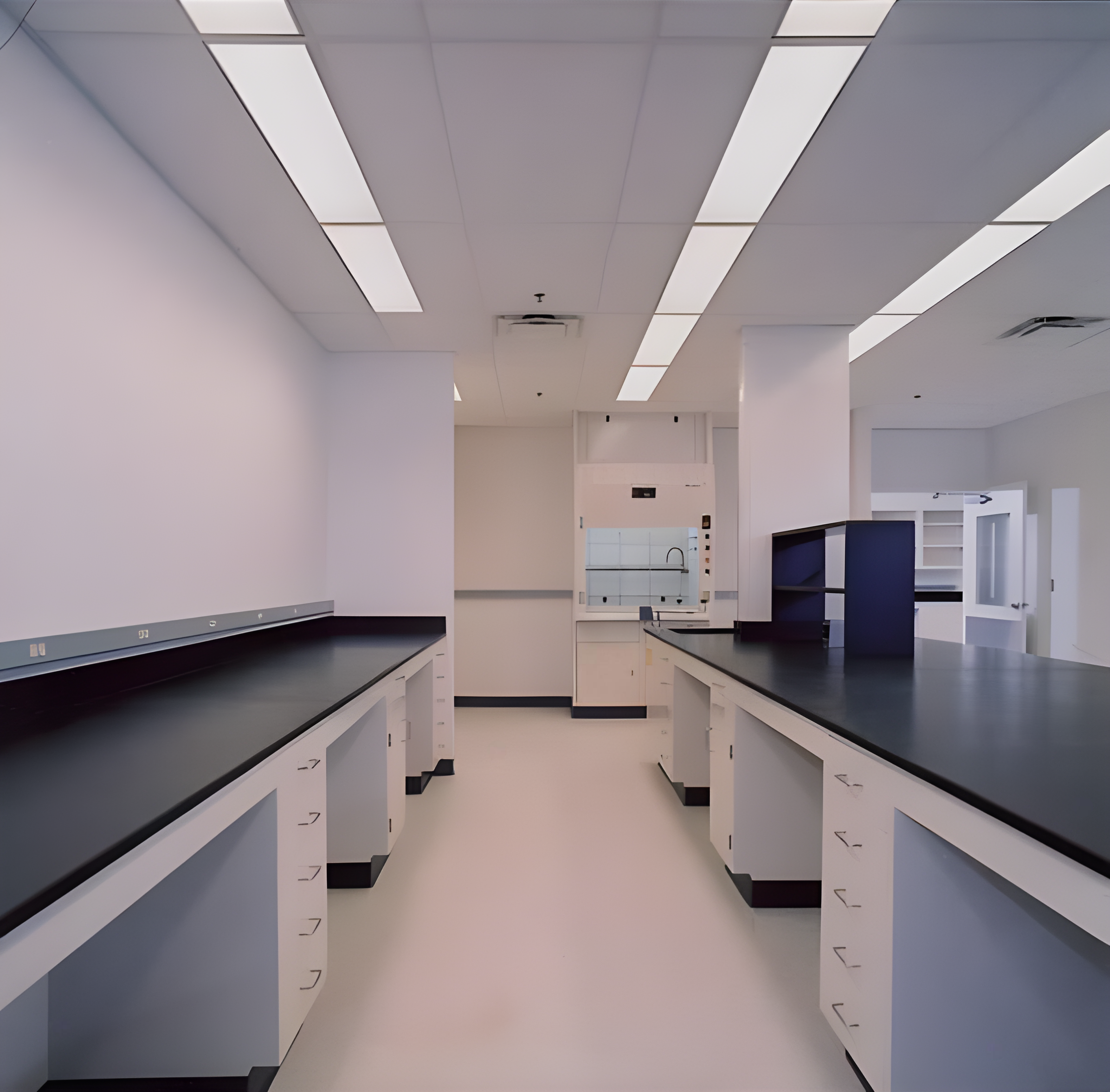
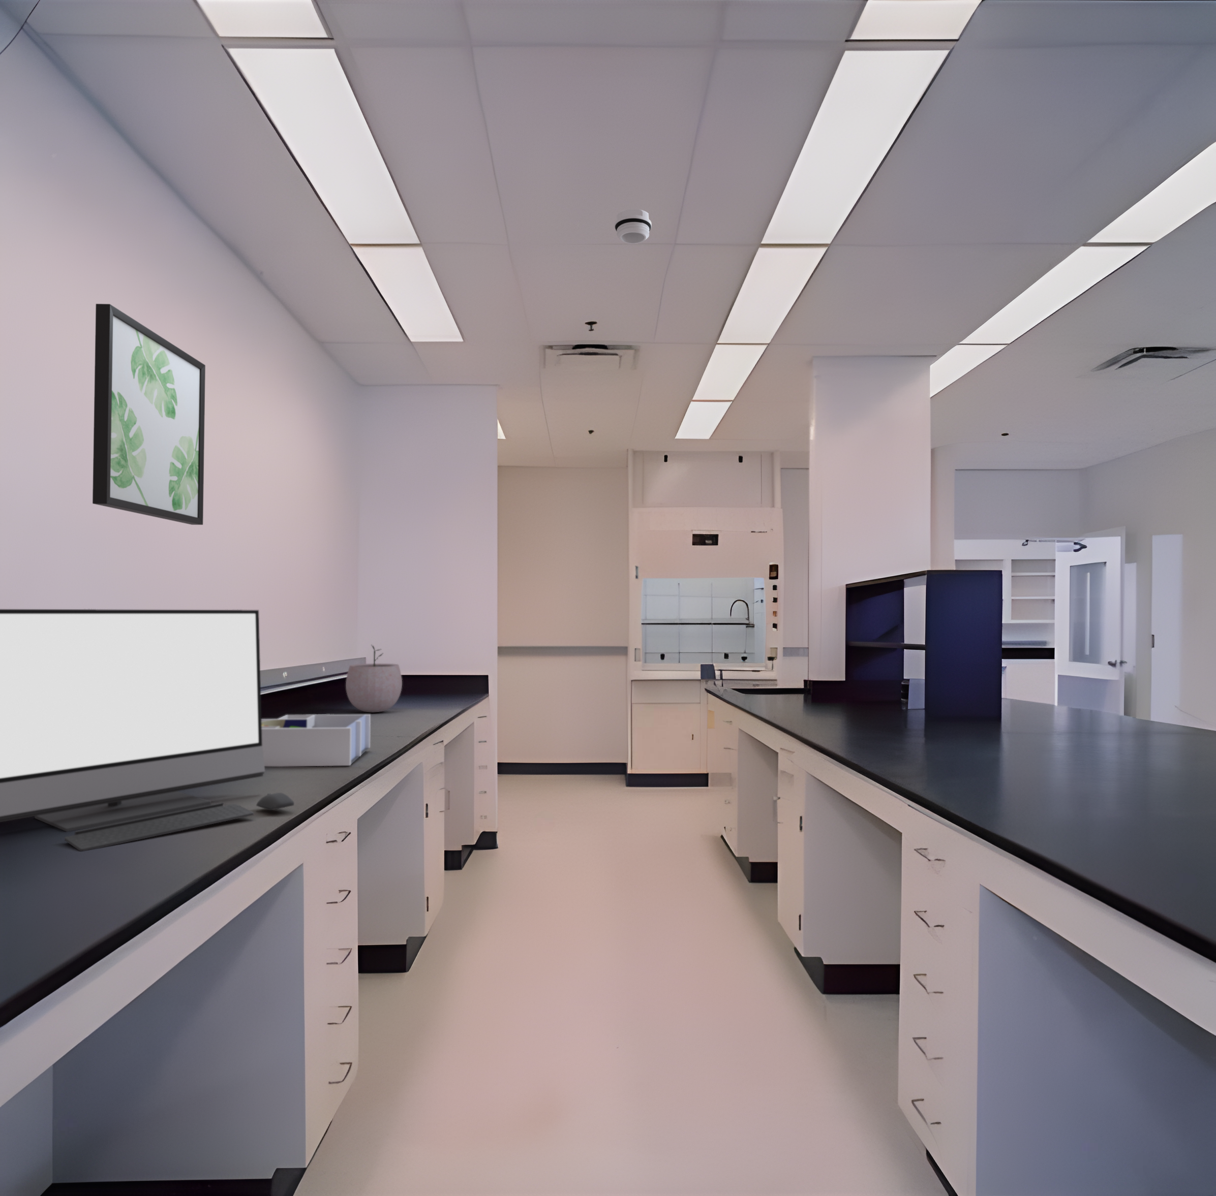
+ smoke detector [615,208,652,244]
+ wall art [92,303,206,526]
+ plant pot [345,644,403,713]
+ desk organizer [262,714,371,767]
+ monitor [0,609,295,851]
